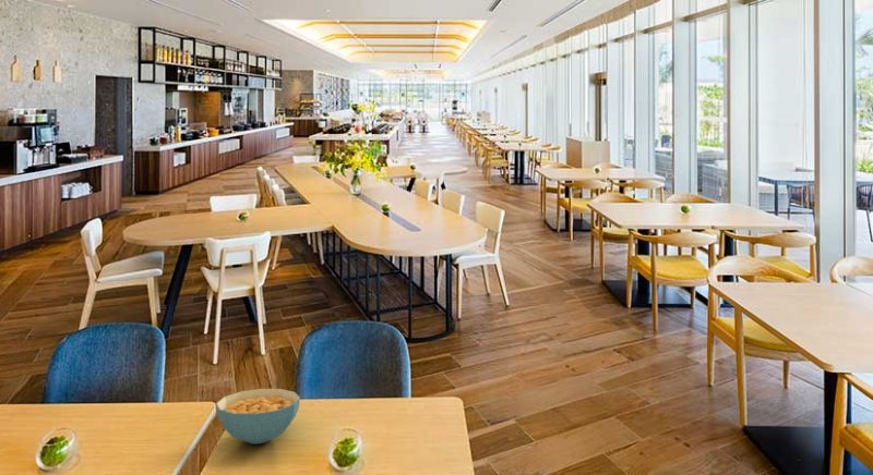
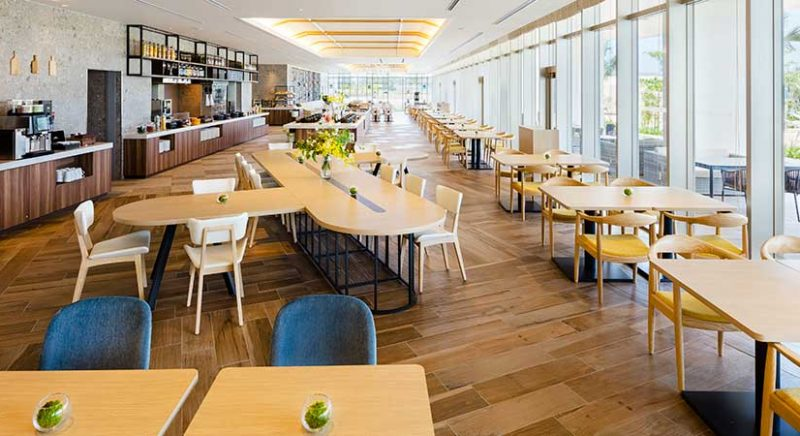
- cereal bowl [215,388,301,444]
